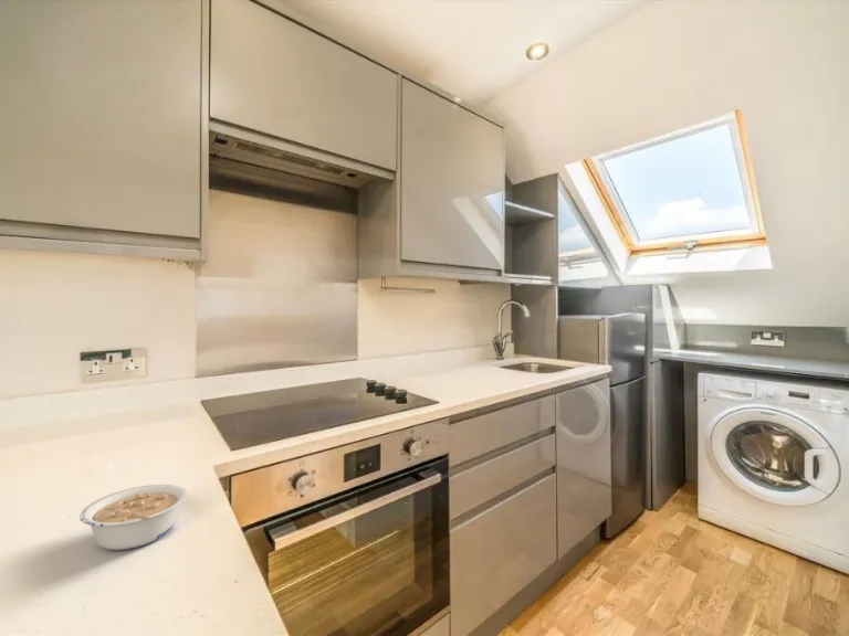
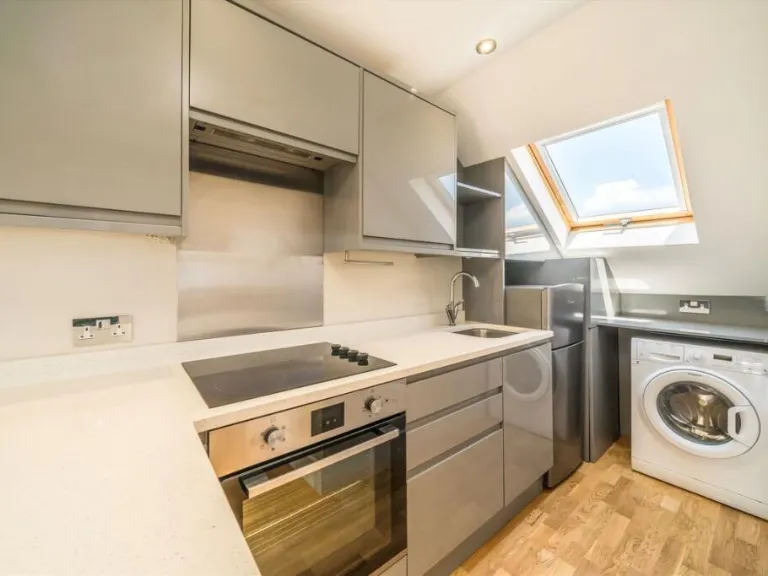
- legume [78,483,189,551]
